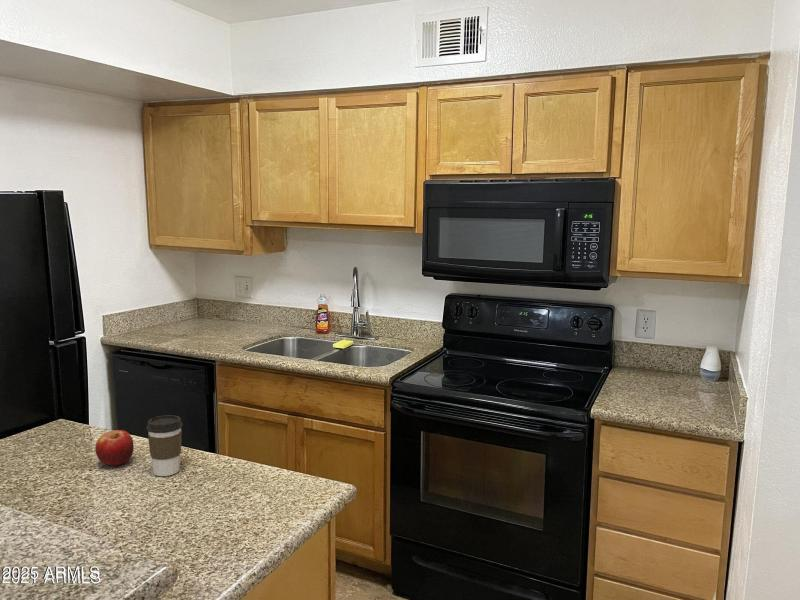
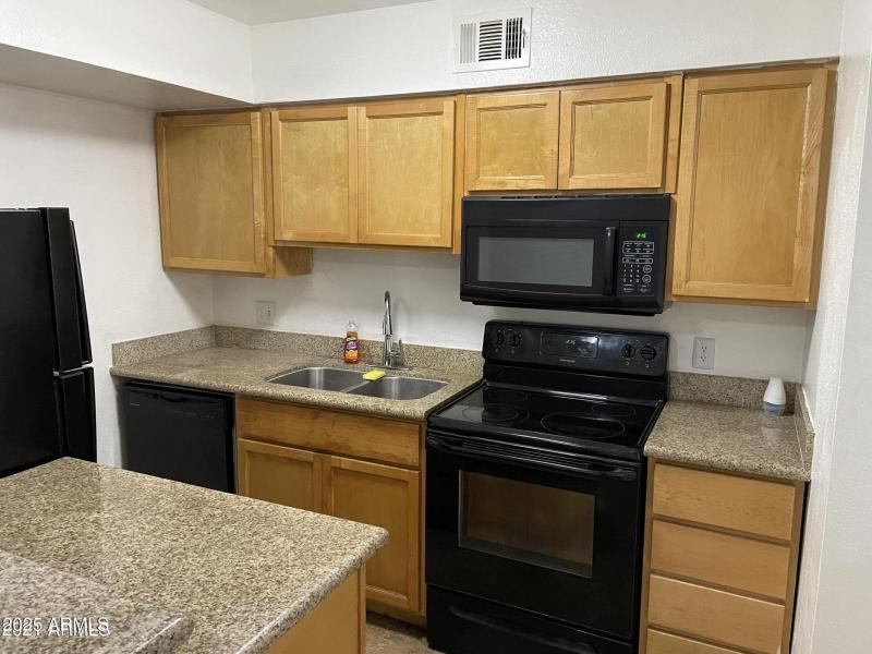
- fruit [94,429,135,466]
- coffee cup [146,414,184,477]
